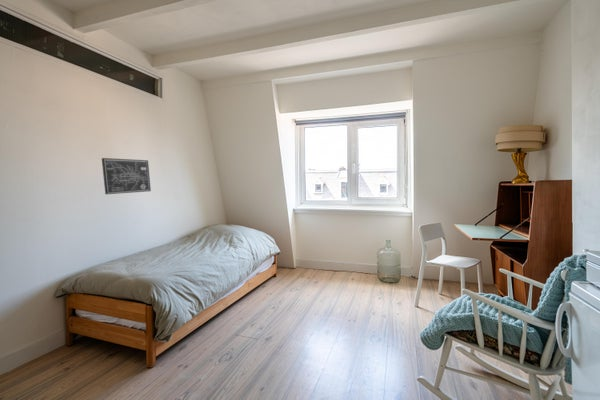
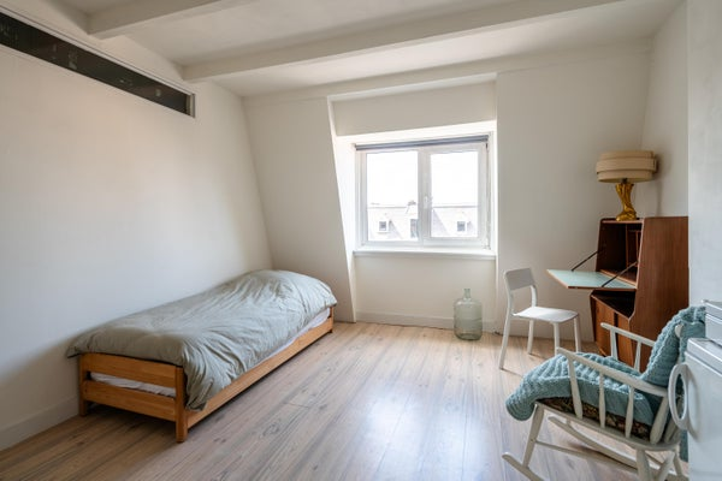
- wall art [101,157,152,195]
